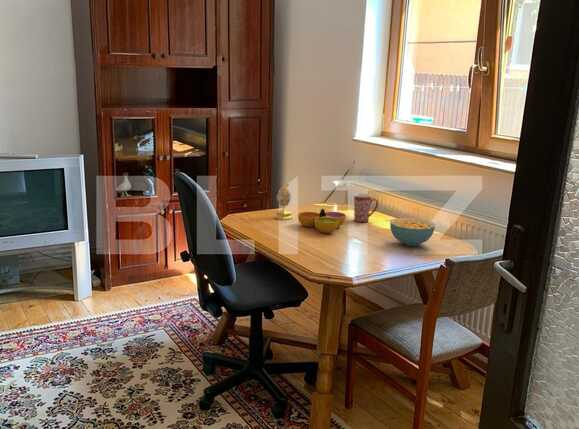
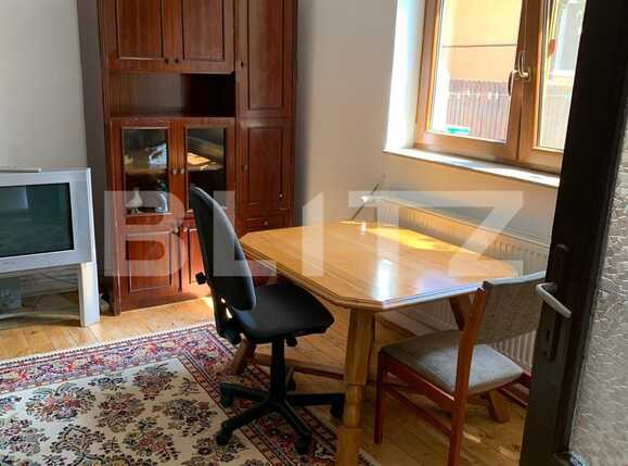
- mug [353,193,379,223]
- decorative bowl [297,208,347,234]
- decorative egg [274,182,293,221]
- cereal bowl [389,217,436,247]
